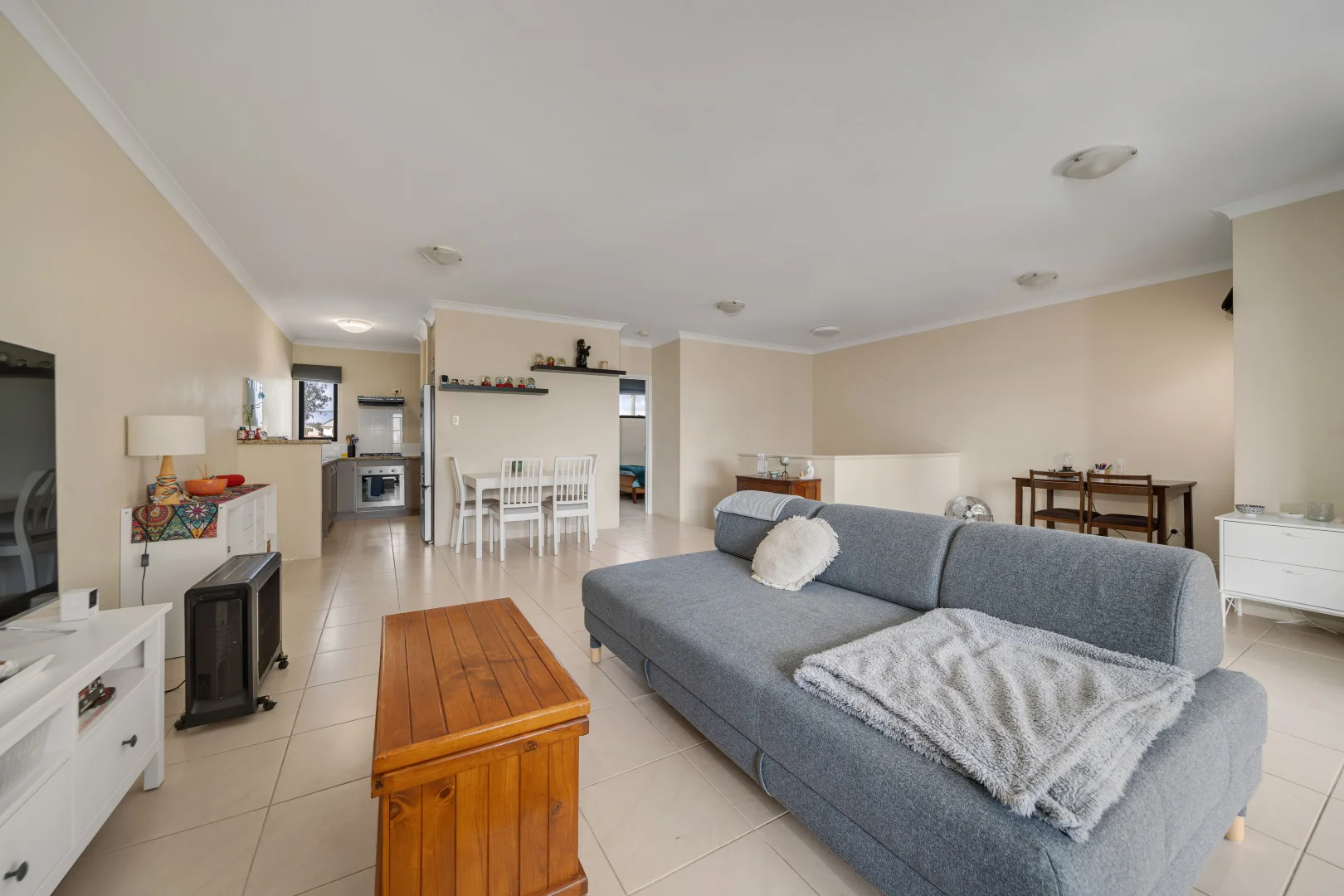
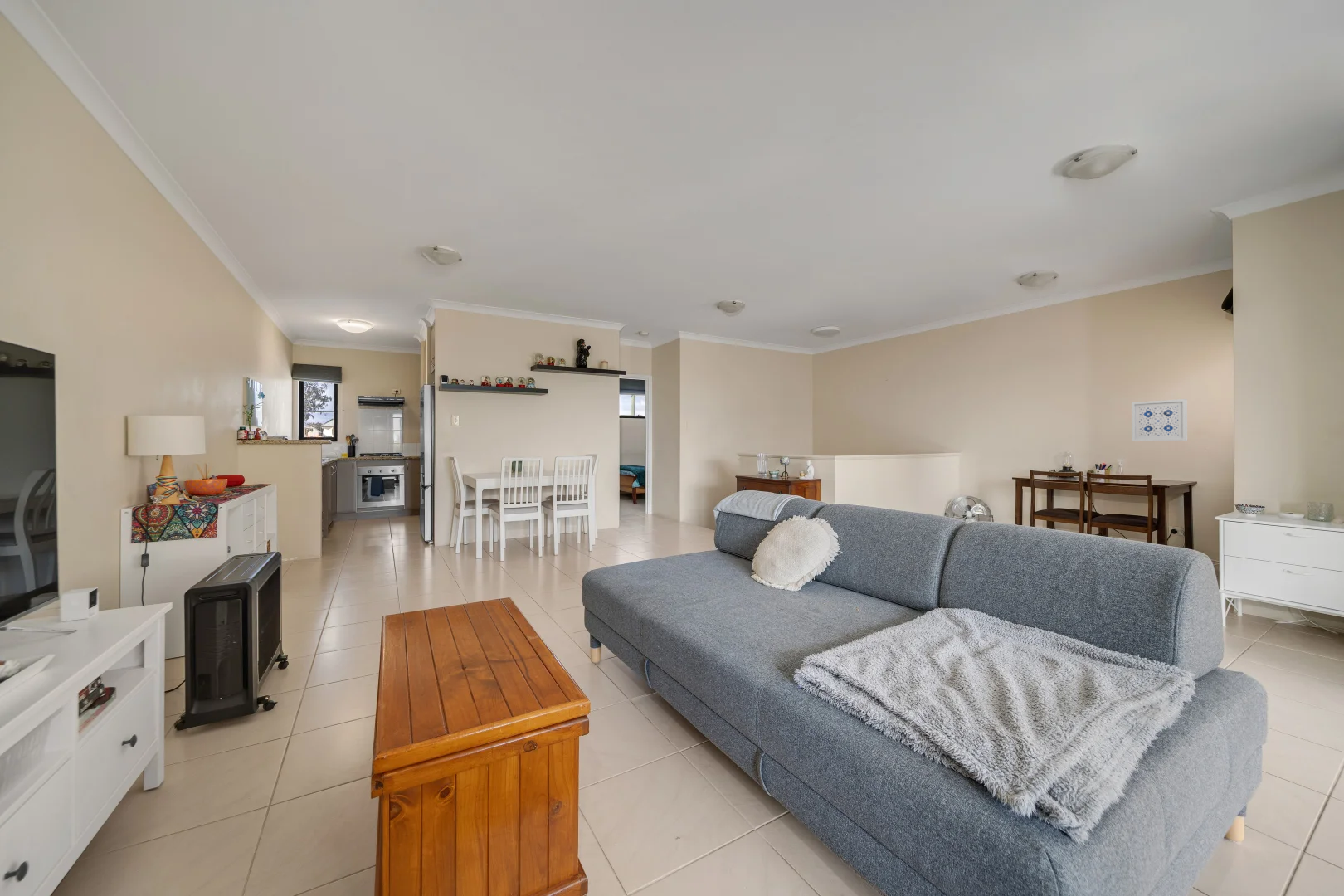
+ wall art [1131,398,1188,442]
